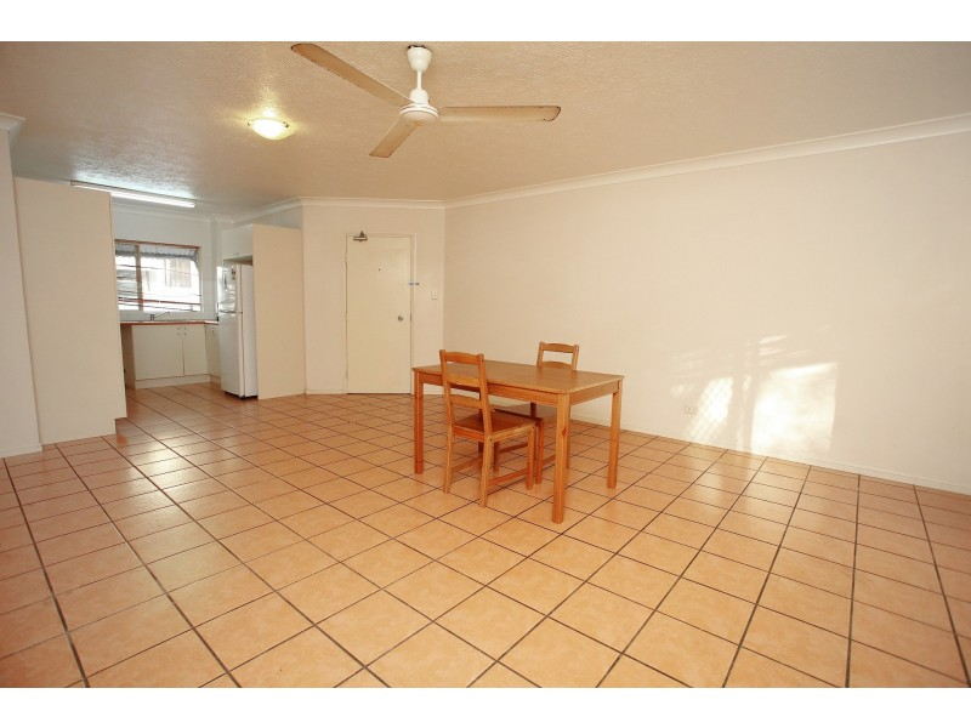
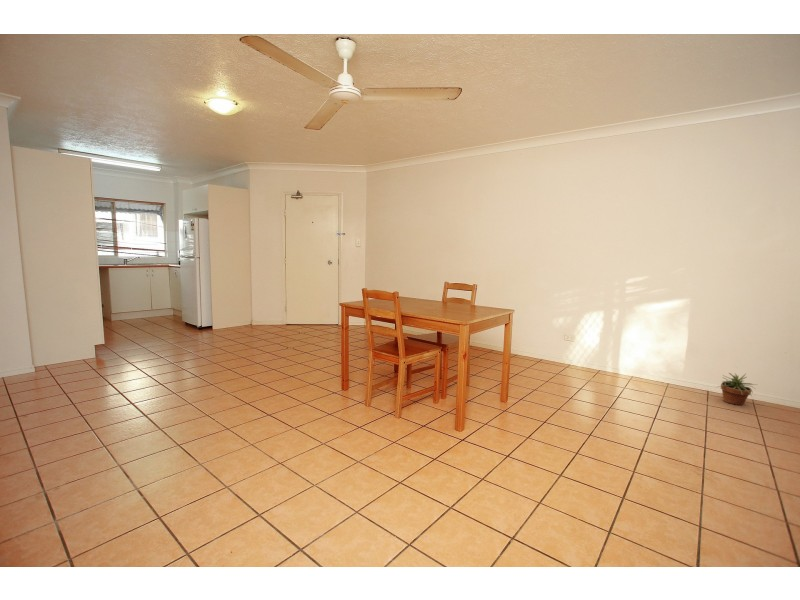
+ potted plant [716,372,757,406]
